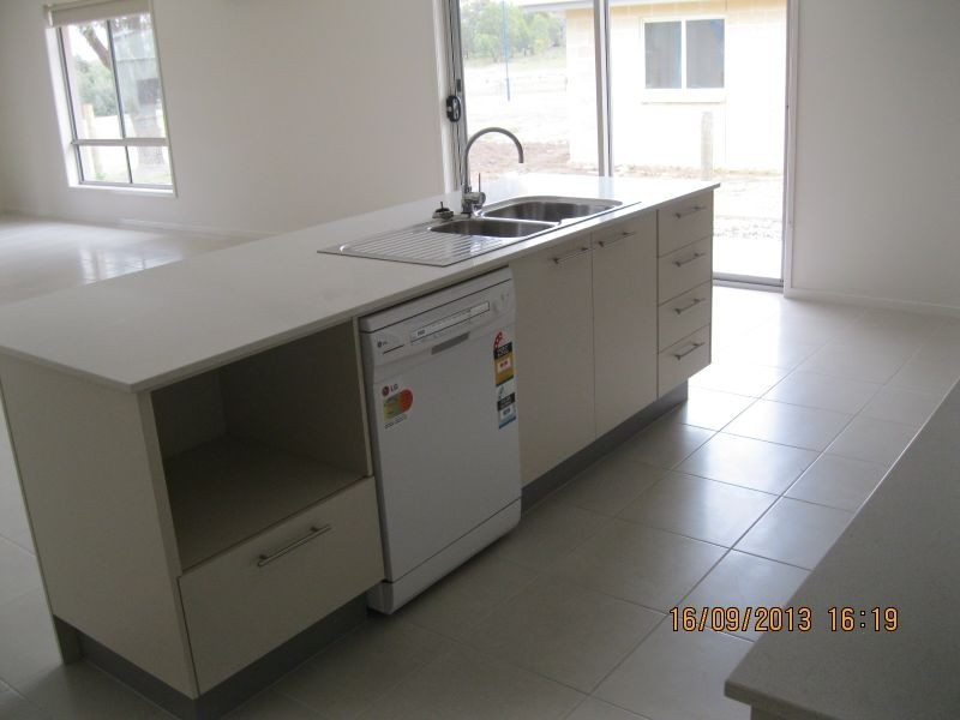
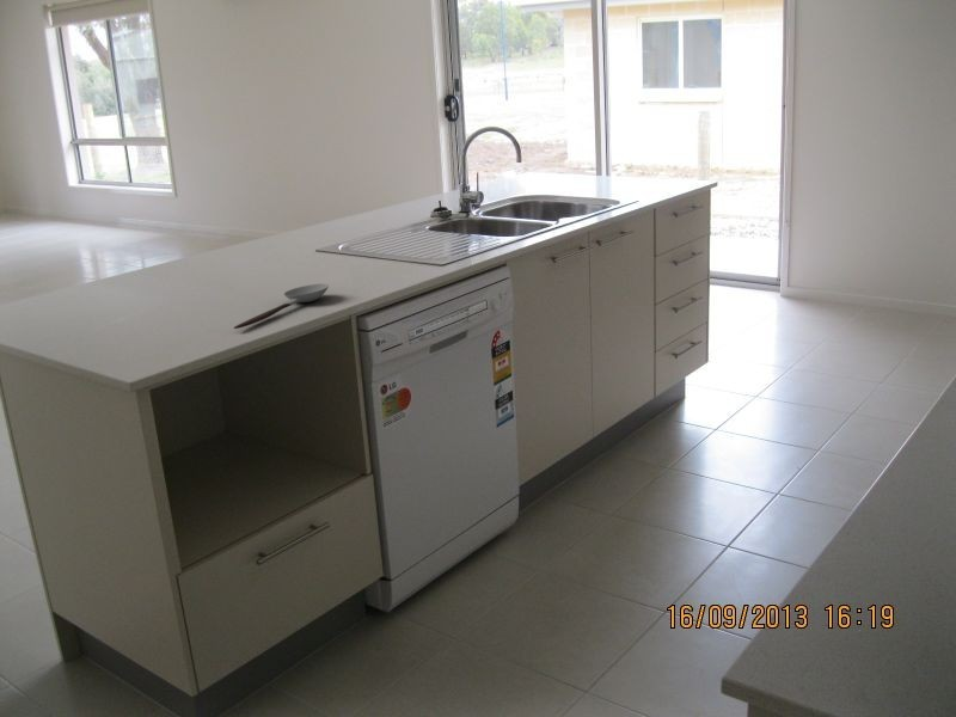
+ spoon [233,283,330,330]
